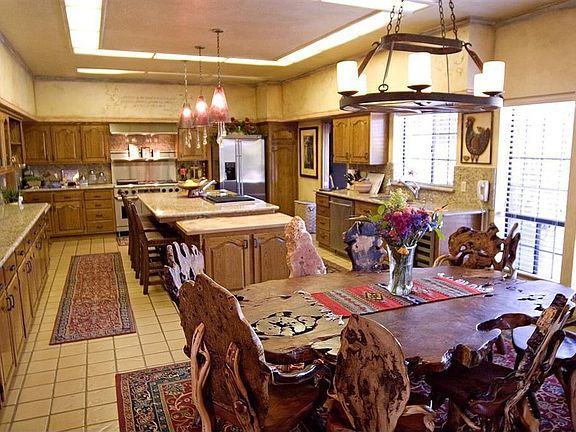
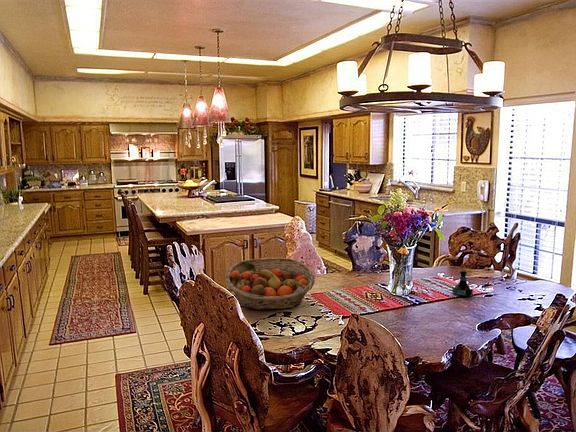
+ tequila bottle [451,269,474,298]
+ fruit basket [224,257,316,311]
